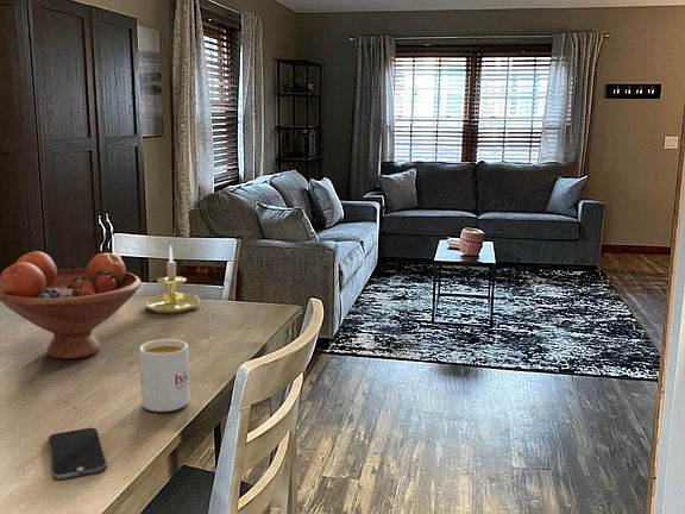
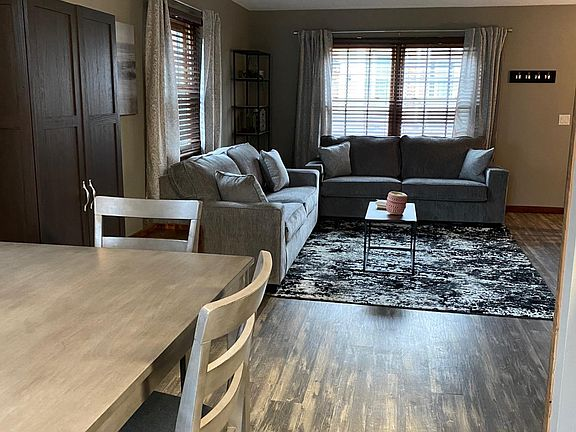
- smartphone [48,427,108,481]
- mug [139,338,190,413]
- candle holder [145,244,200,315]
- fruit bowl [0,250,143,361]
